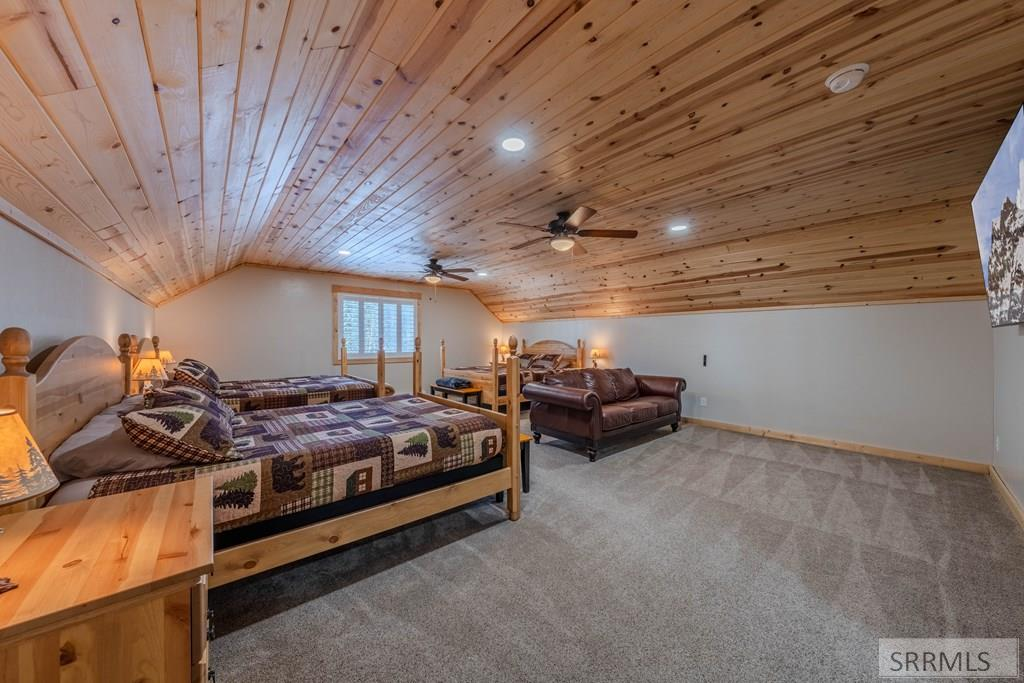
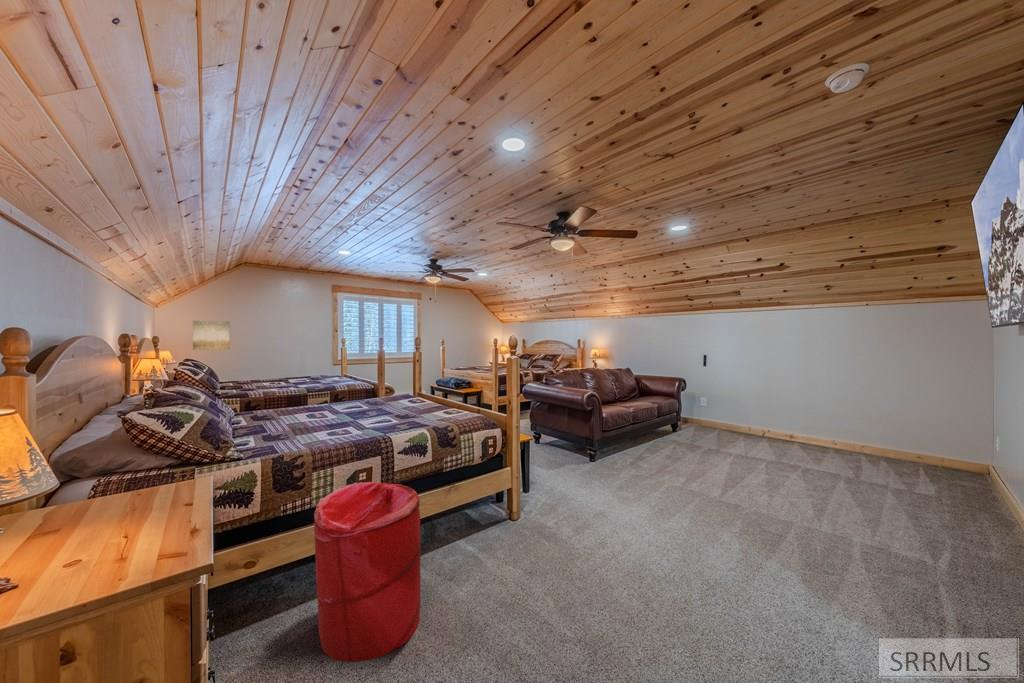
+ laundry hamper [313,481,422,663]
+ wall art [192,320,231,351]
